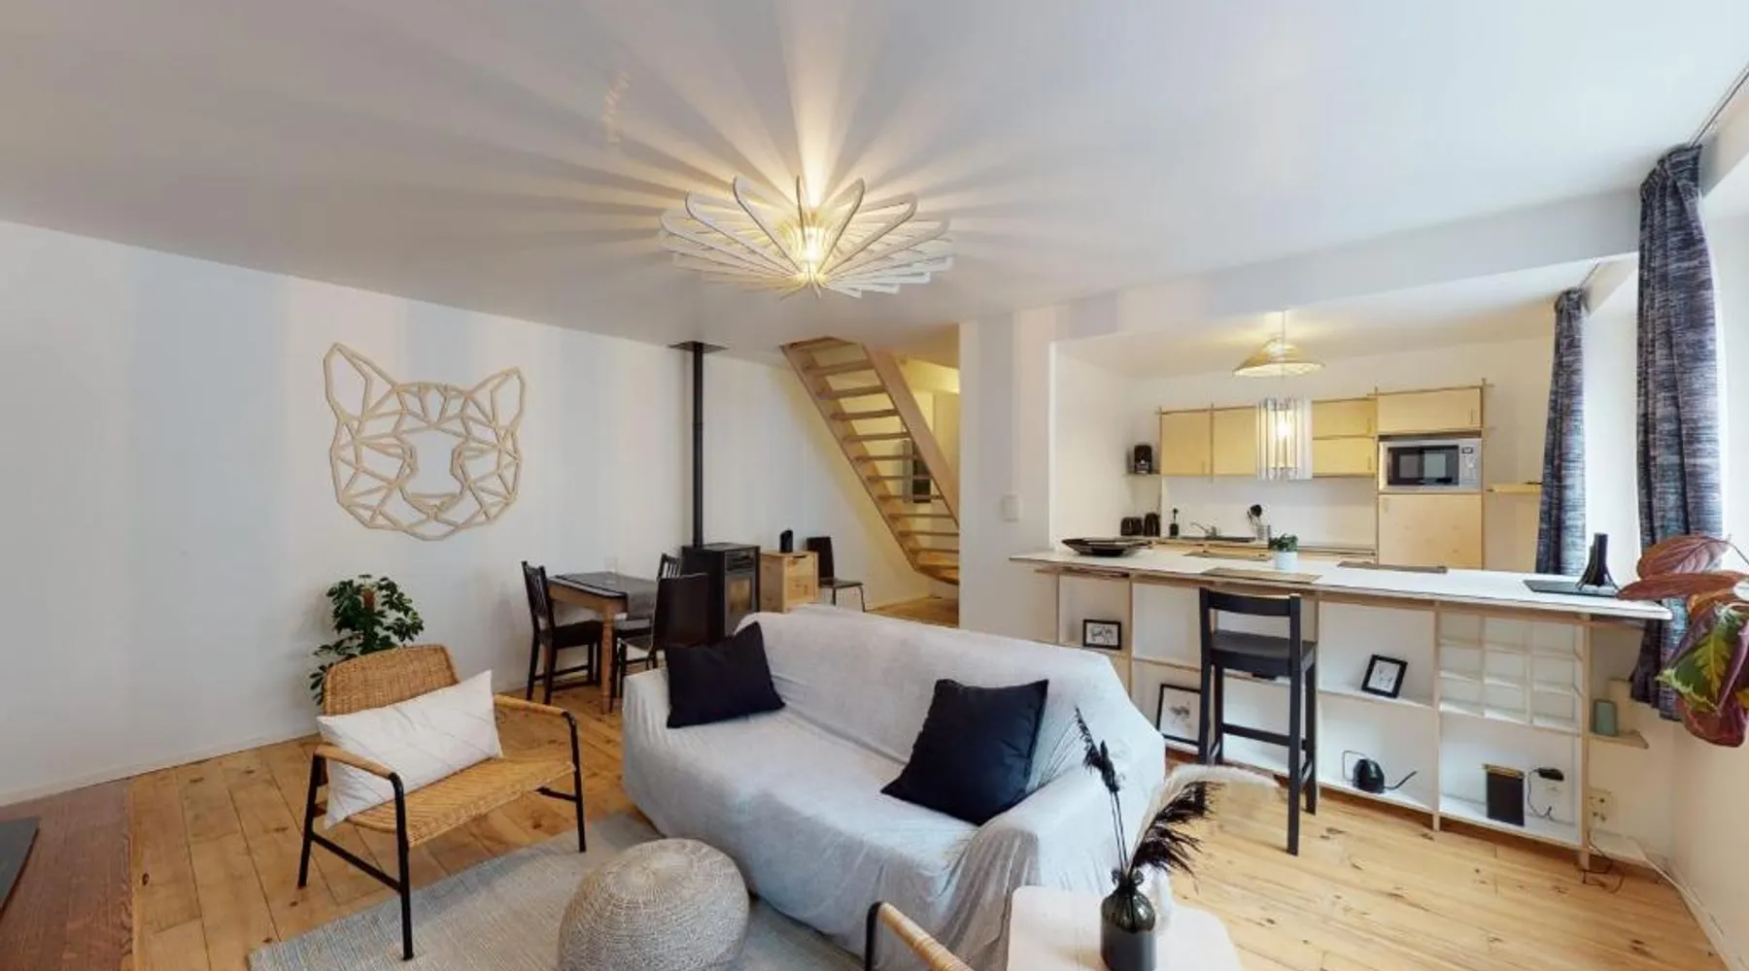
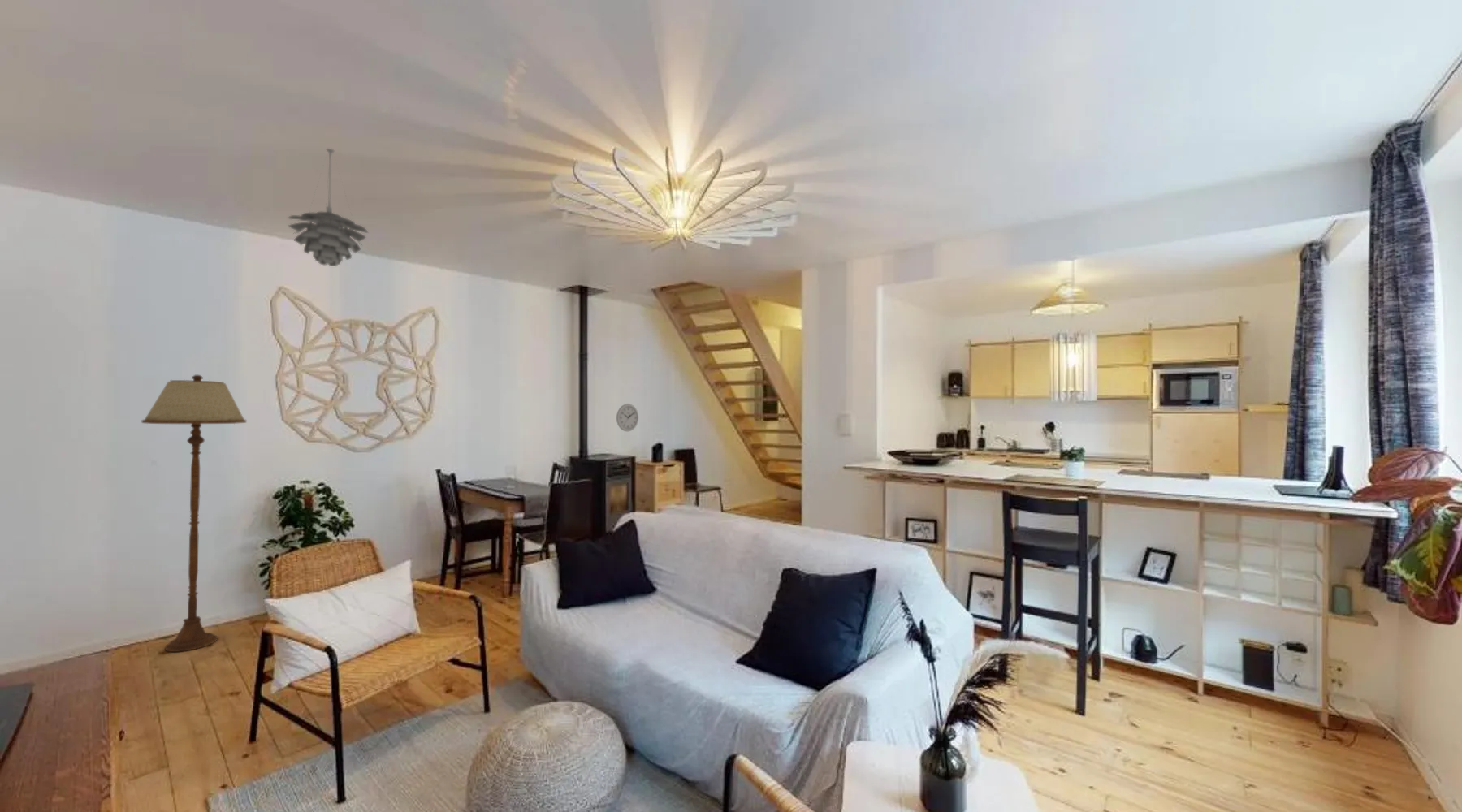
+ wall clock [616,403,639,432]
+ pendant light [287,148,369,267]
+ floor lamp [141,374,247,653]
